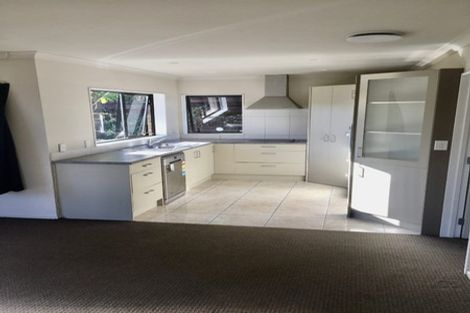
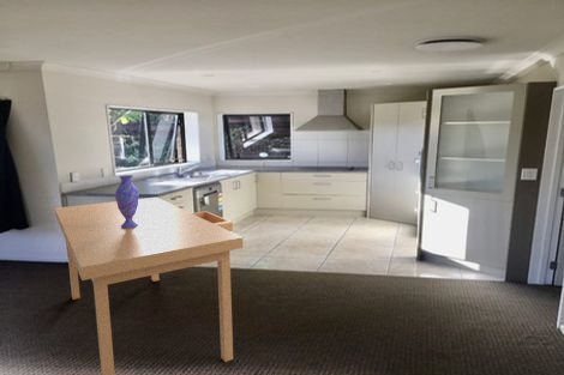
+ vase [114,174,140,228]
+ desk [54,196,244,375]
